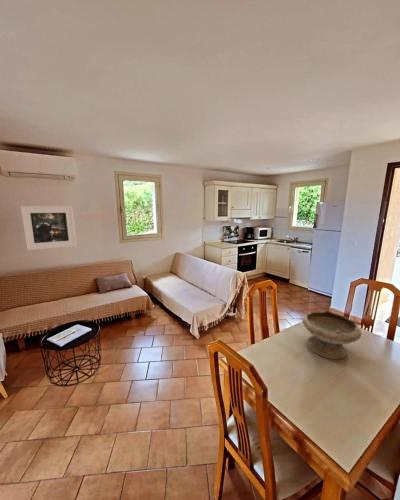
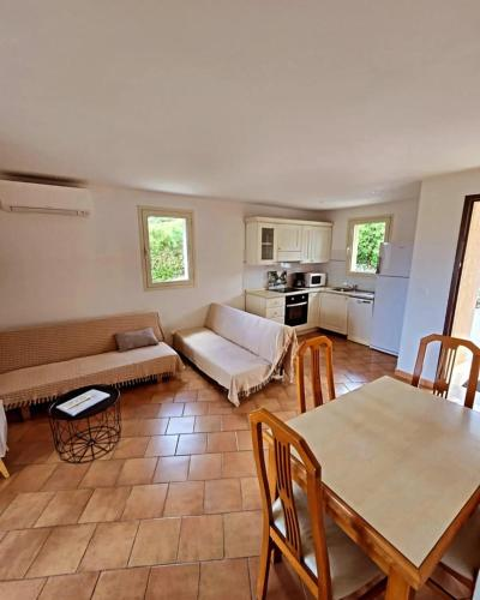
- bowl [302,309,362,360]
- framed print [20,205,77,251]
